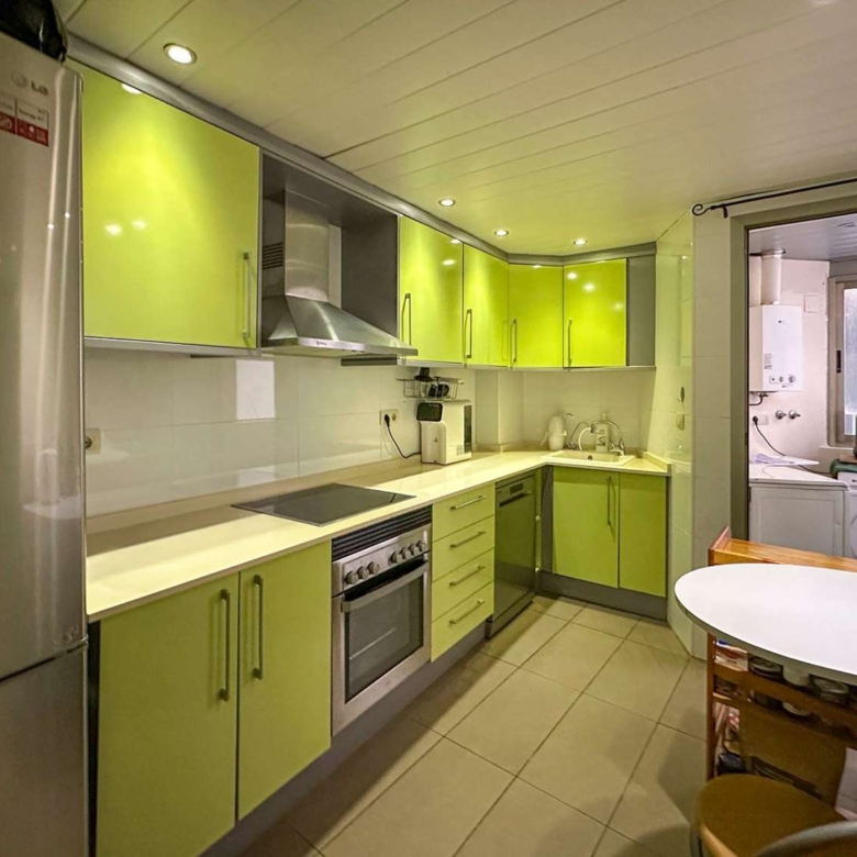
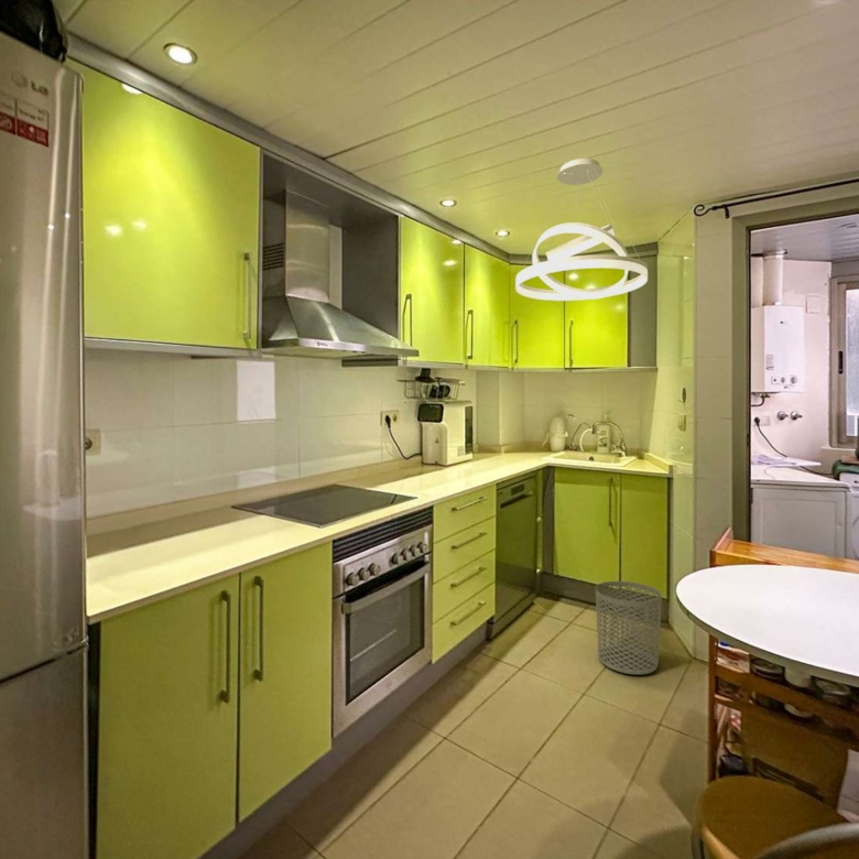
+ pendant light [514,157,649,302]
+ waste bin [595,580,663,676]
